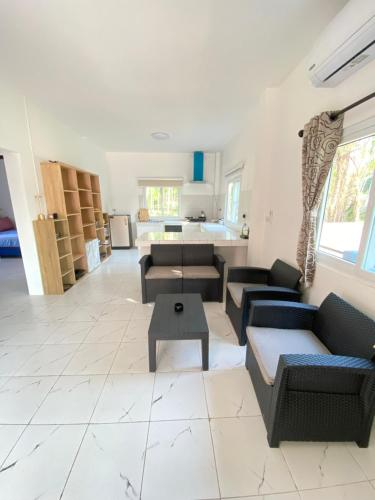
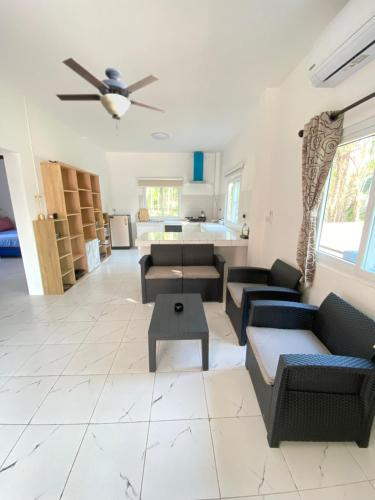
+ ceiling fan [55,57,168,138]
